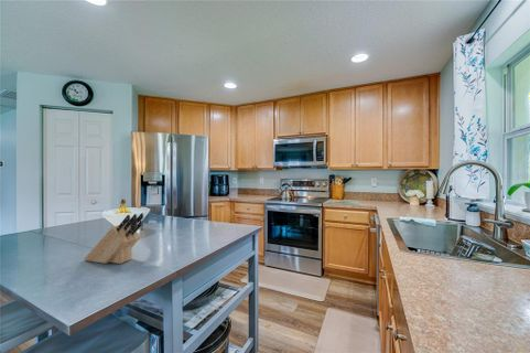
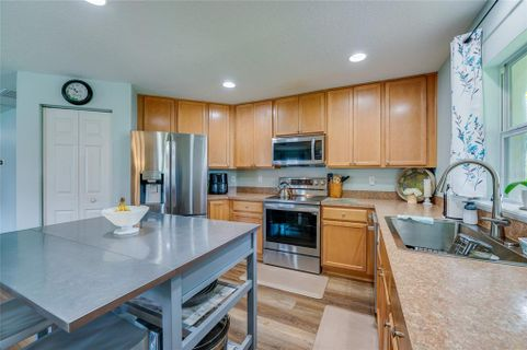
- knife block [84,212,144,265]
